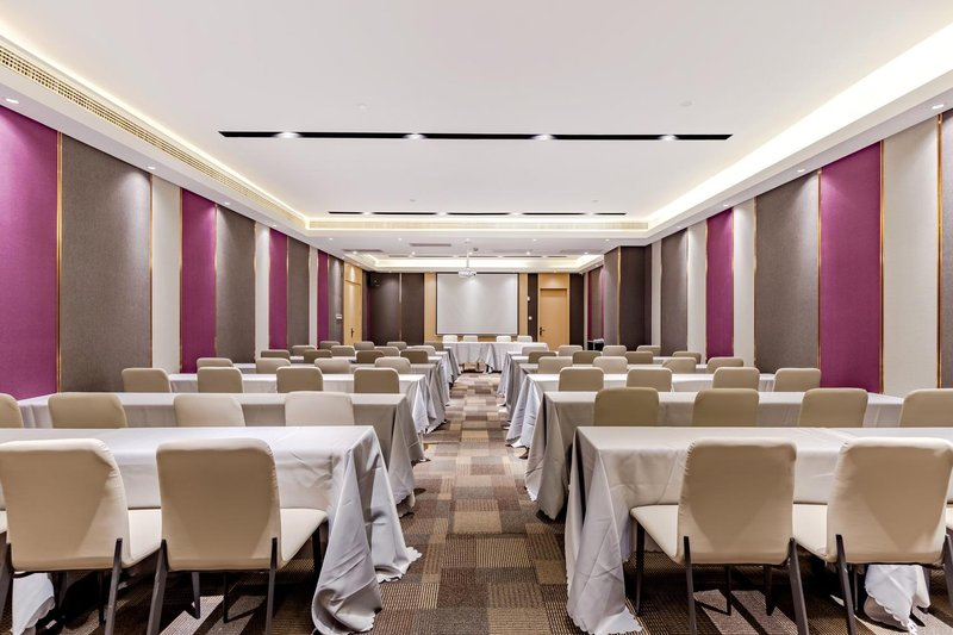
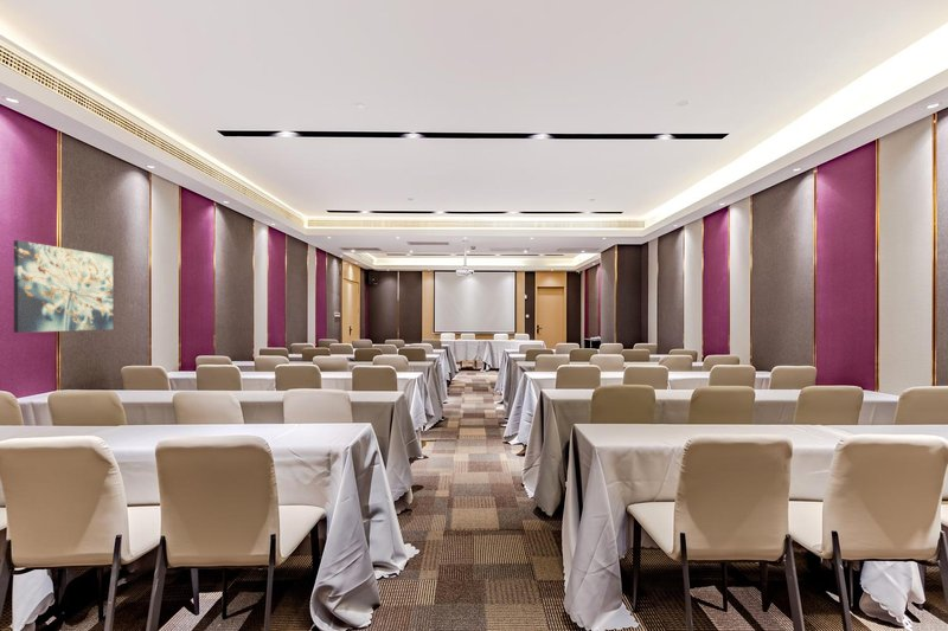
+ wall art [13,239,114,334]
